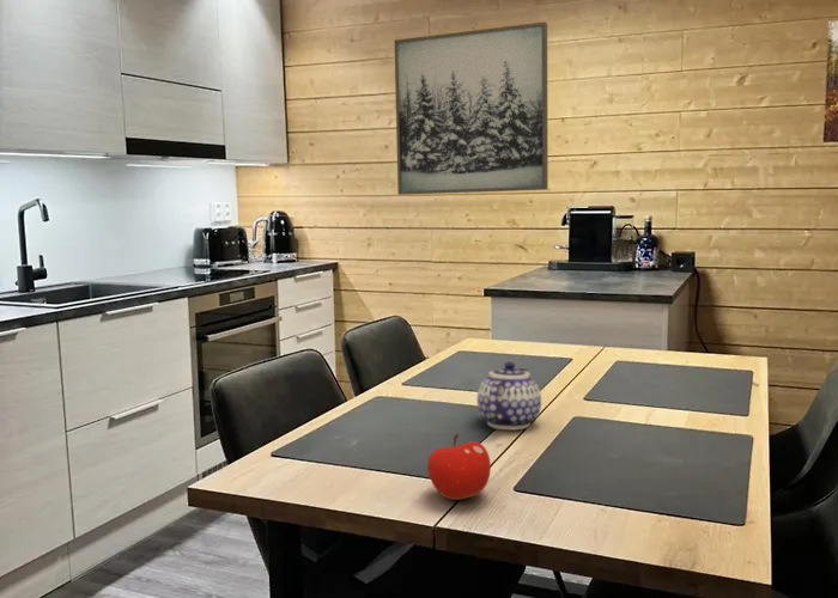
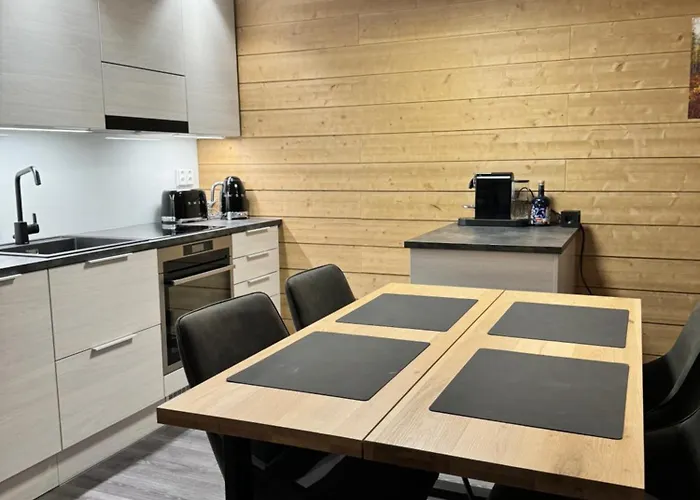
- wall art [393,20,549,196]
- fruit [426,433,492,501]
- teapot [476,361,542,431]
